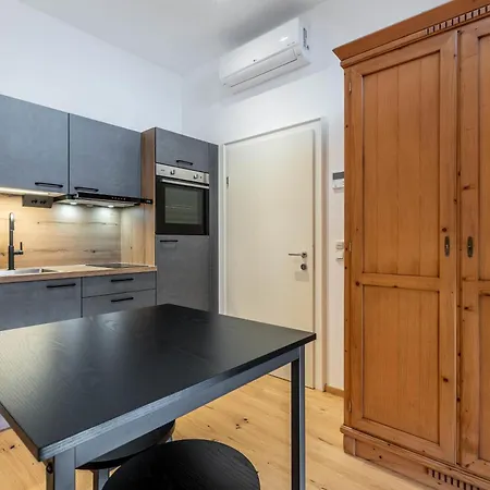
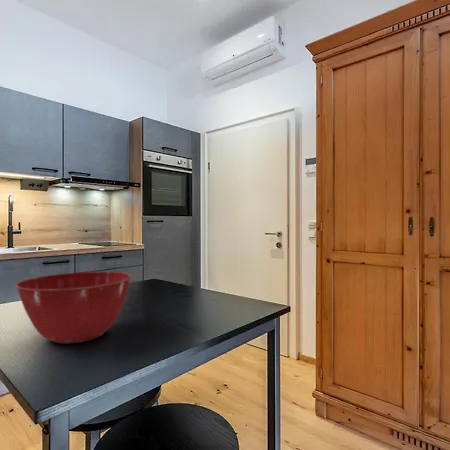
+ mixing bowl [14,271,133,345]
